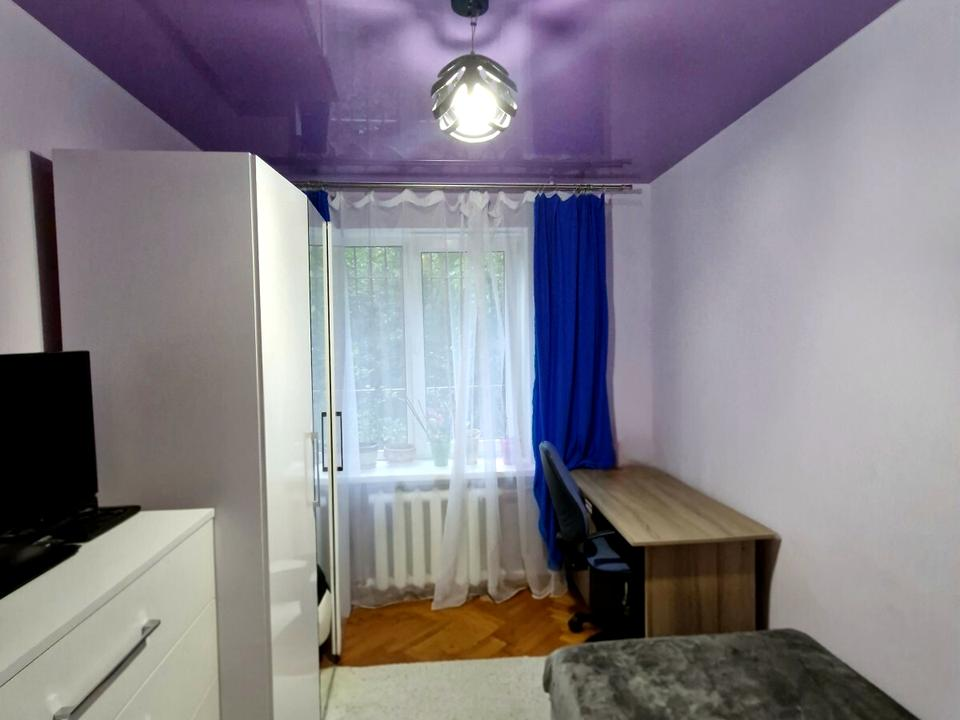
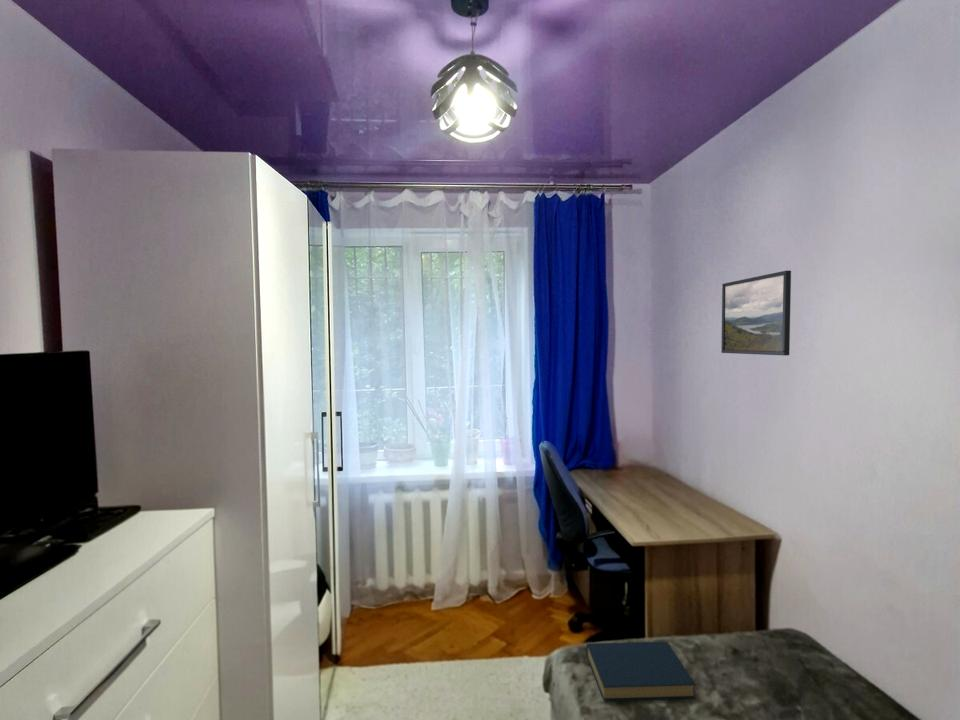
+ hardback book [585,641,697,702]
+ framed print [720,270,792,356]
